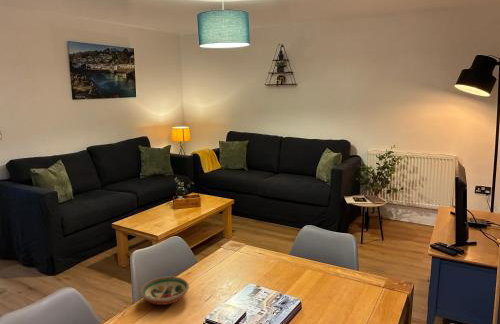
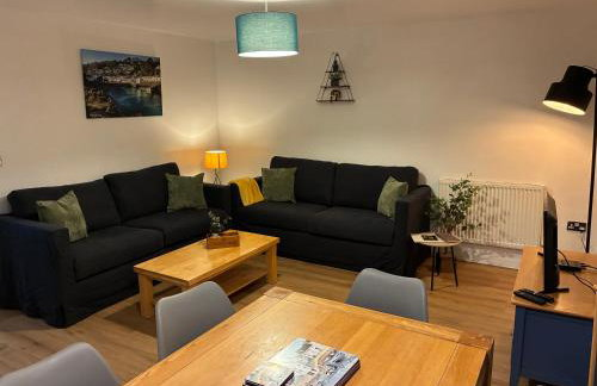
- decorative bowl [140,276,190,306]
